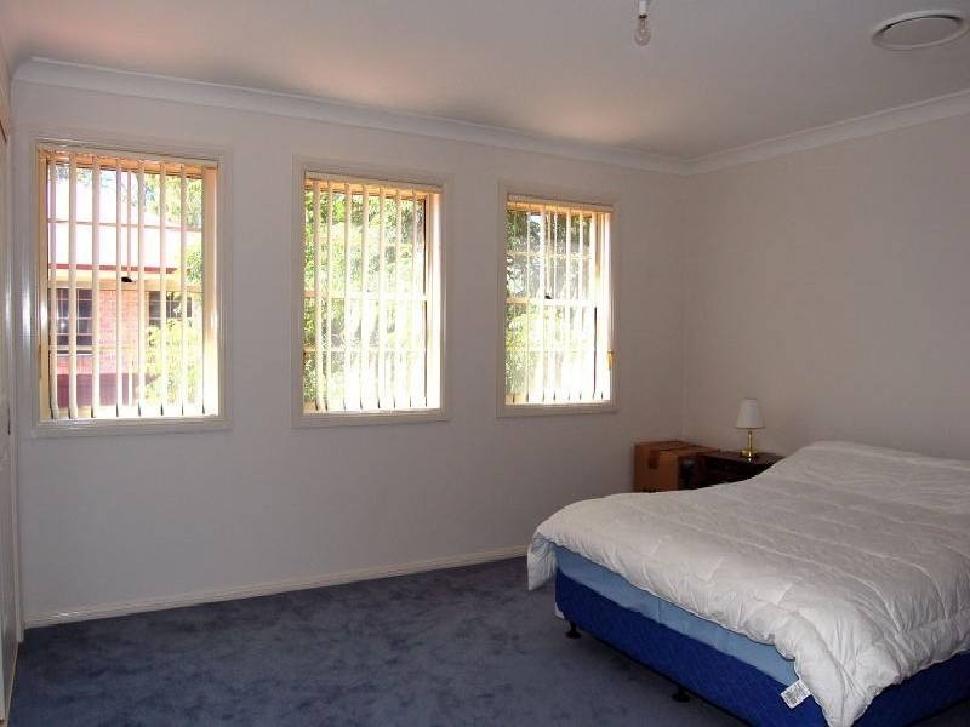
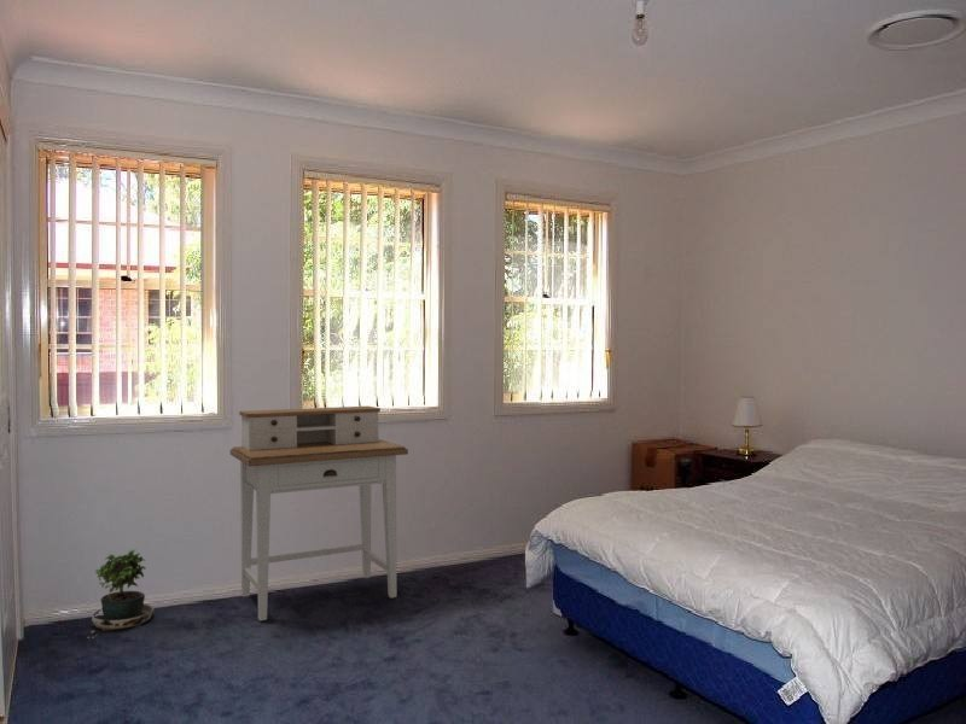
+ desk [229,405,409,621]
+ potted plant [86,548,156,640]
